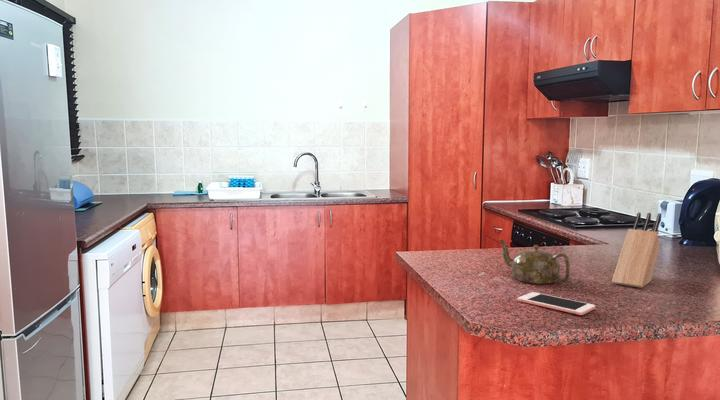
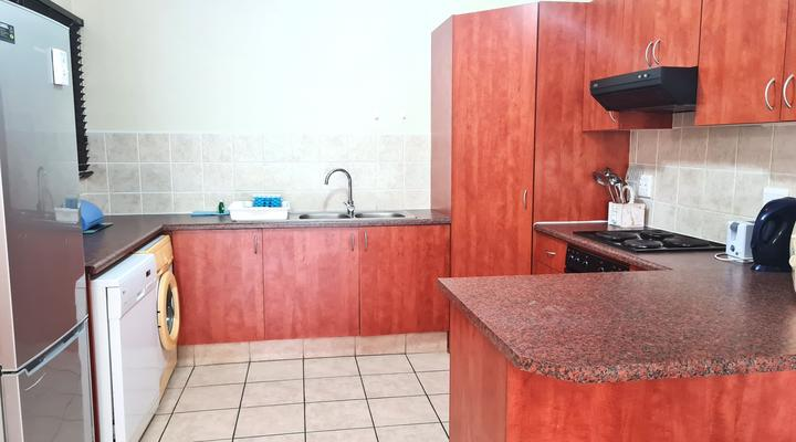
- teapot [497,238,571,285]
- knife block [611,211,662,289]
- cell phone [517,291,596,316]
